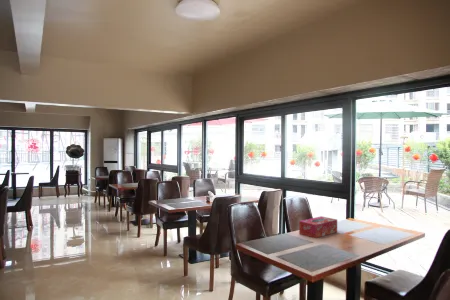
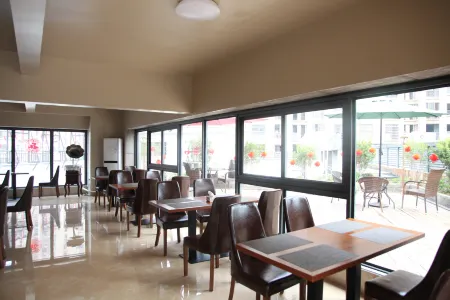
- tissue box [298,215,338,239]
